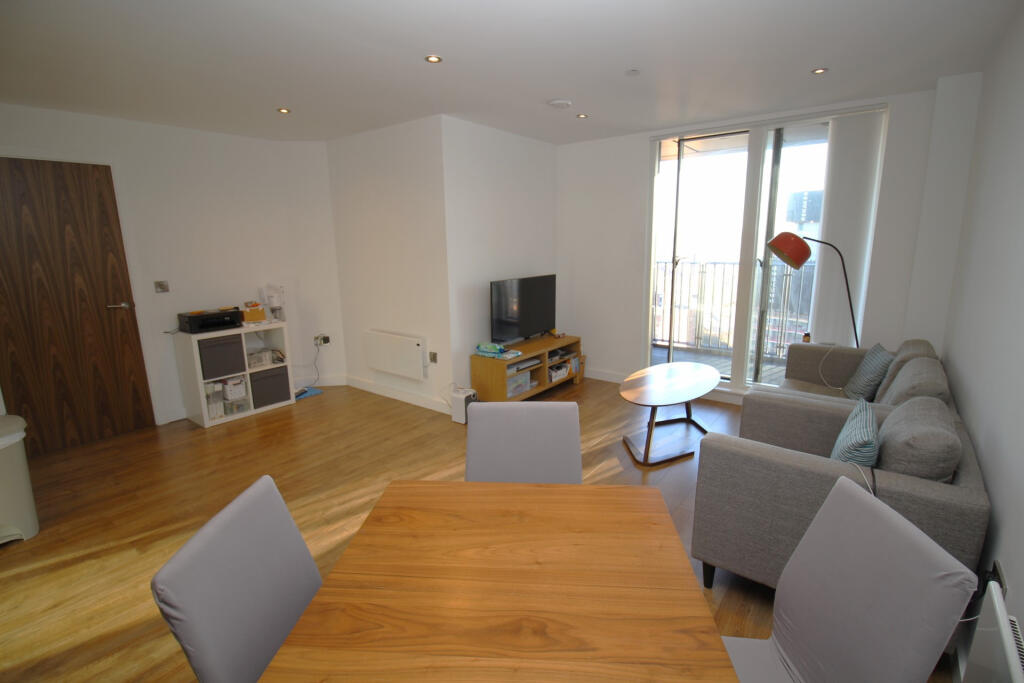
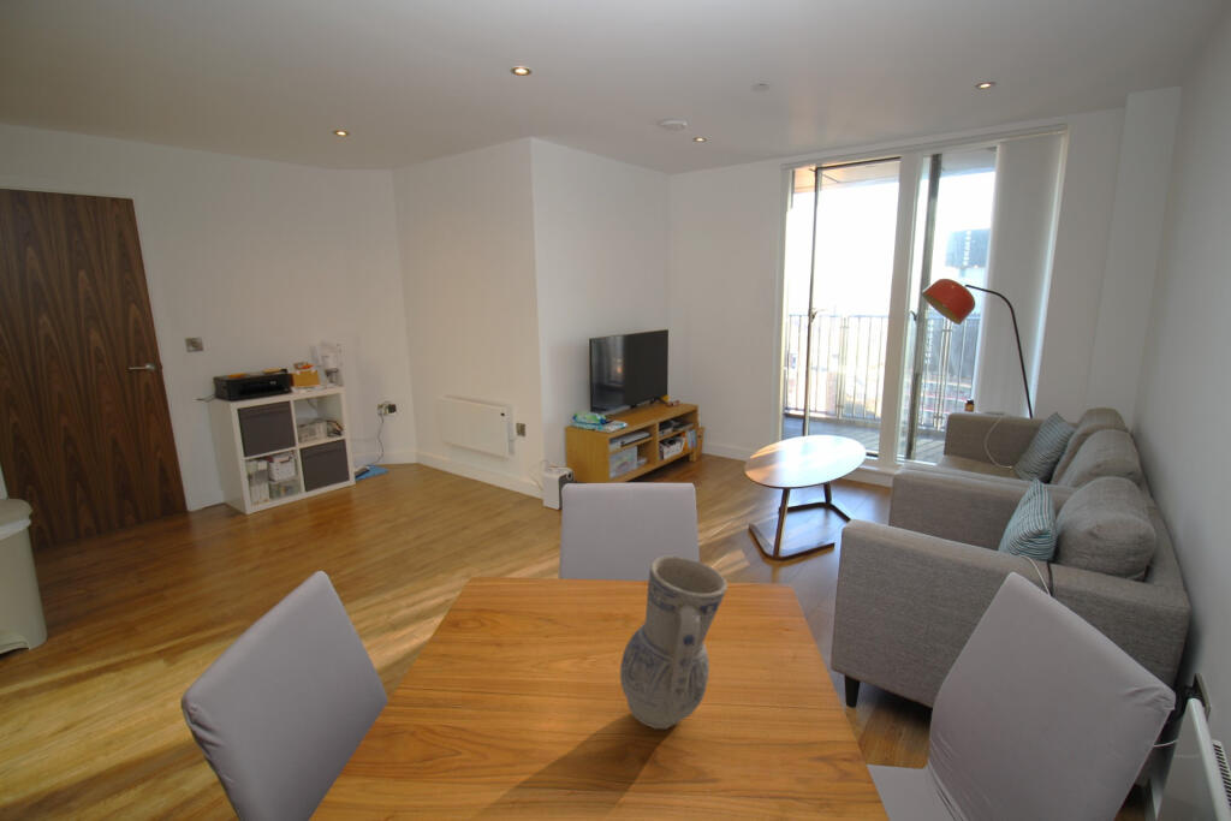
+ vase [619,555,729,730]
